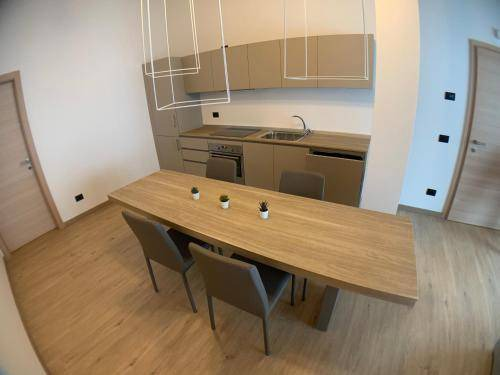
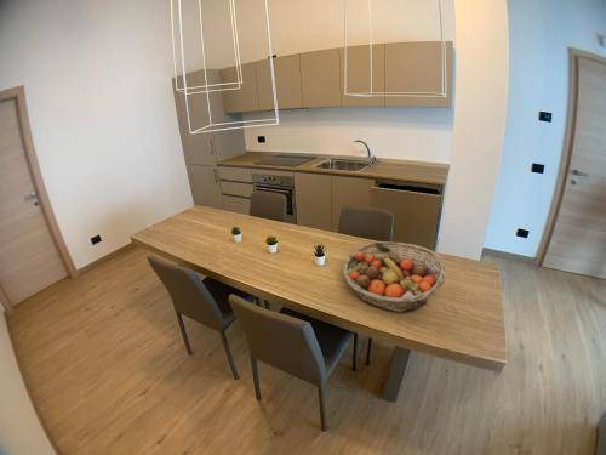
+ fruit basket [342,240,447,313]
